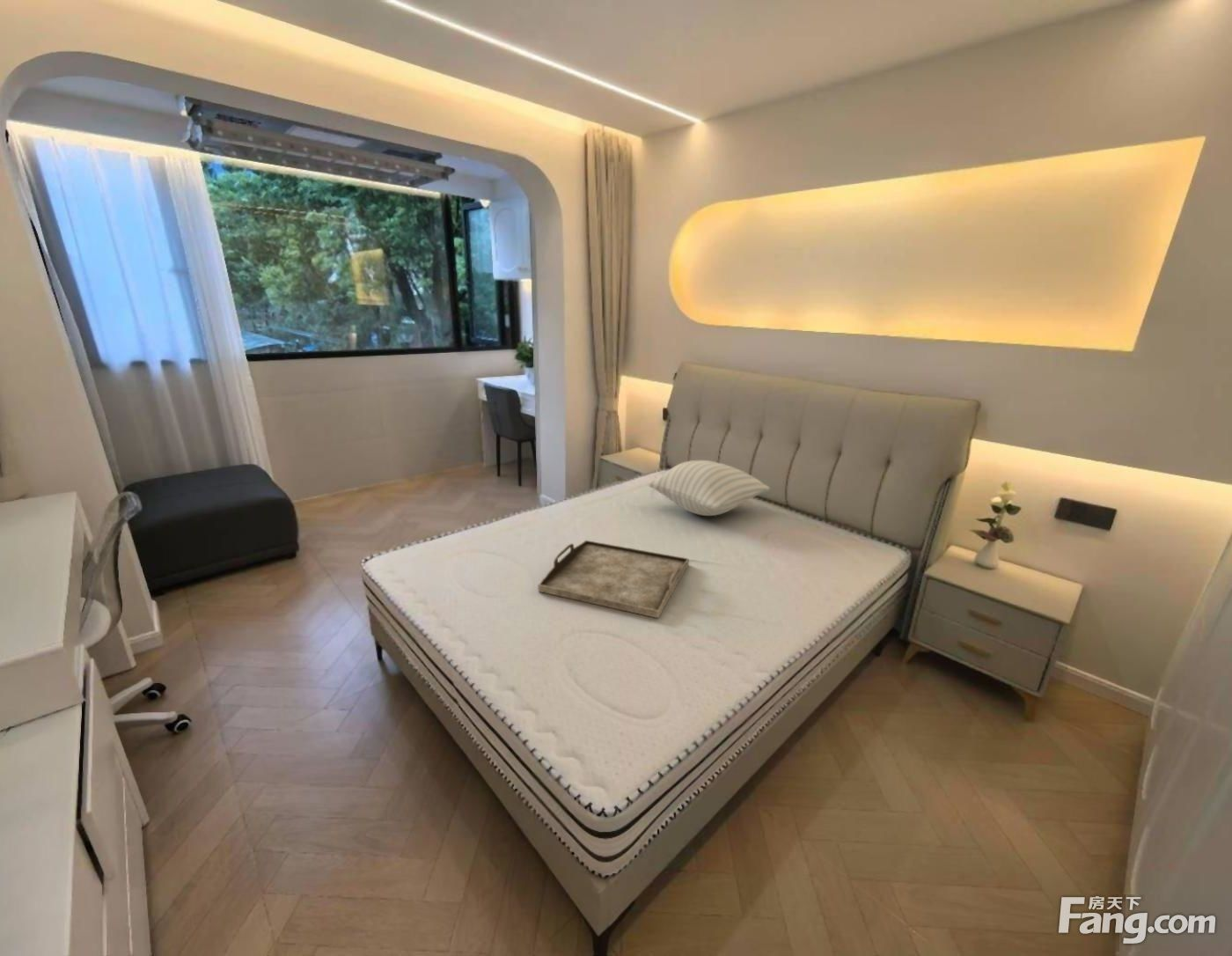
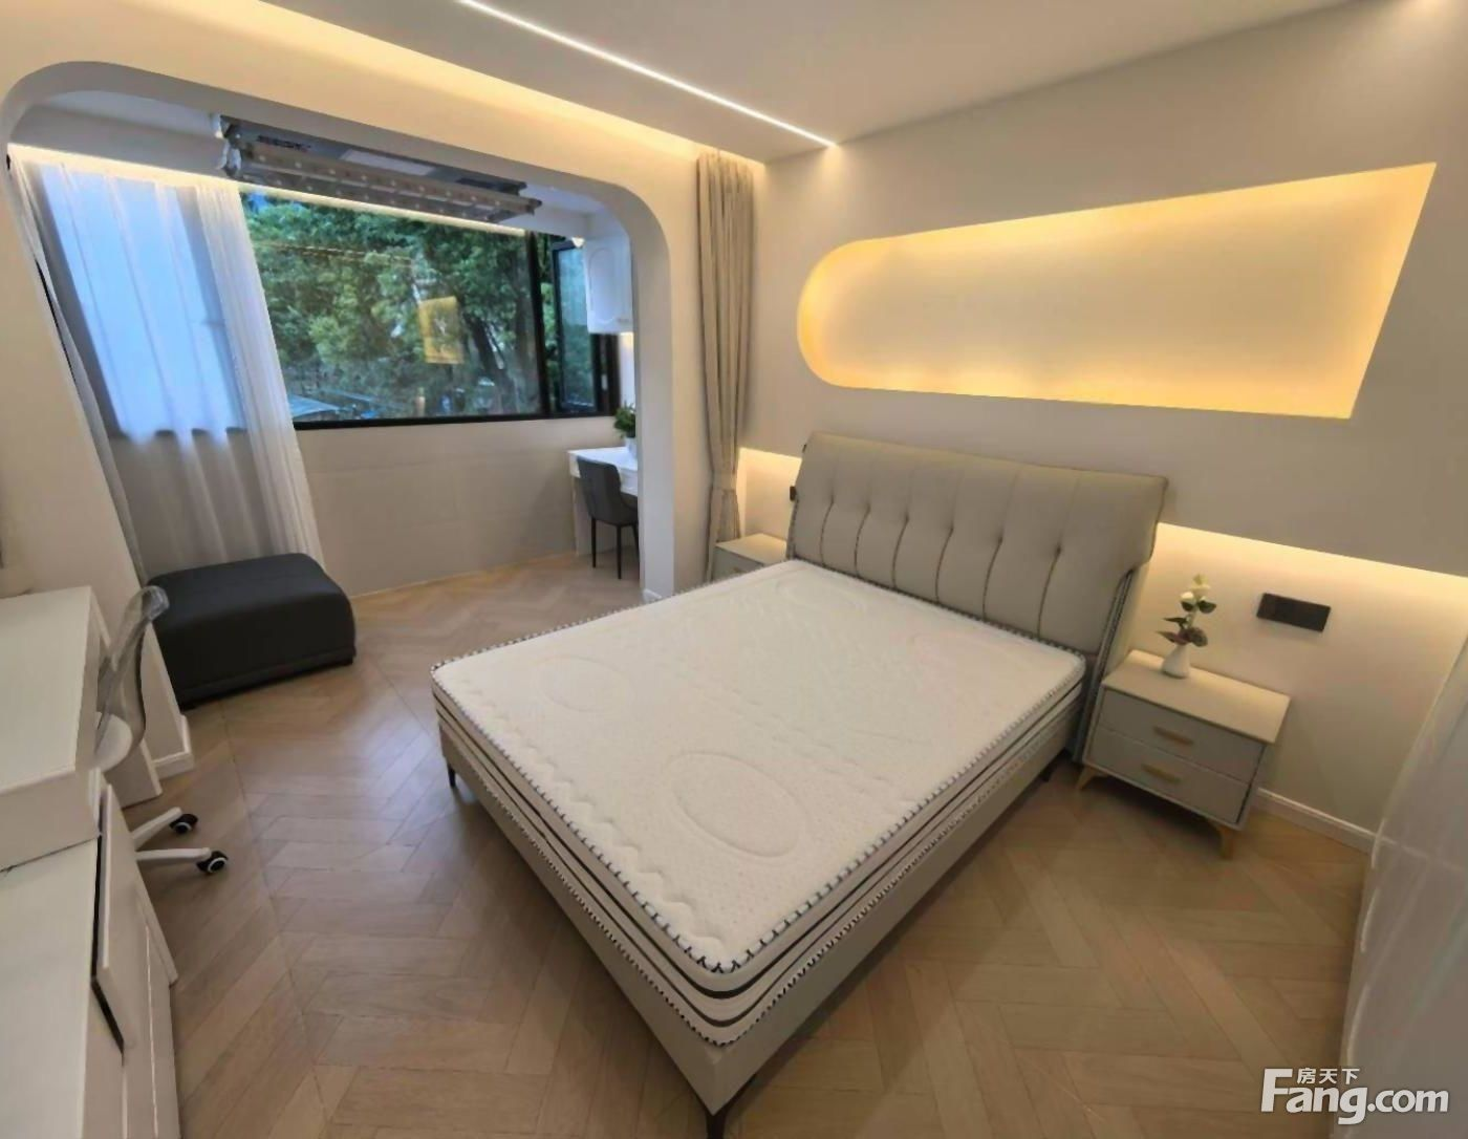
- pillow [646,460,770,517]
- serving tray [537,540,690,619]
